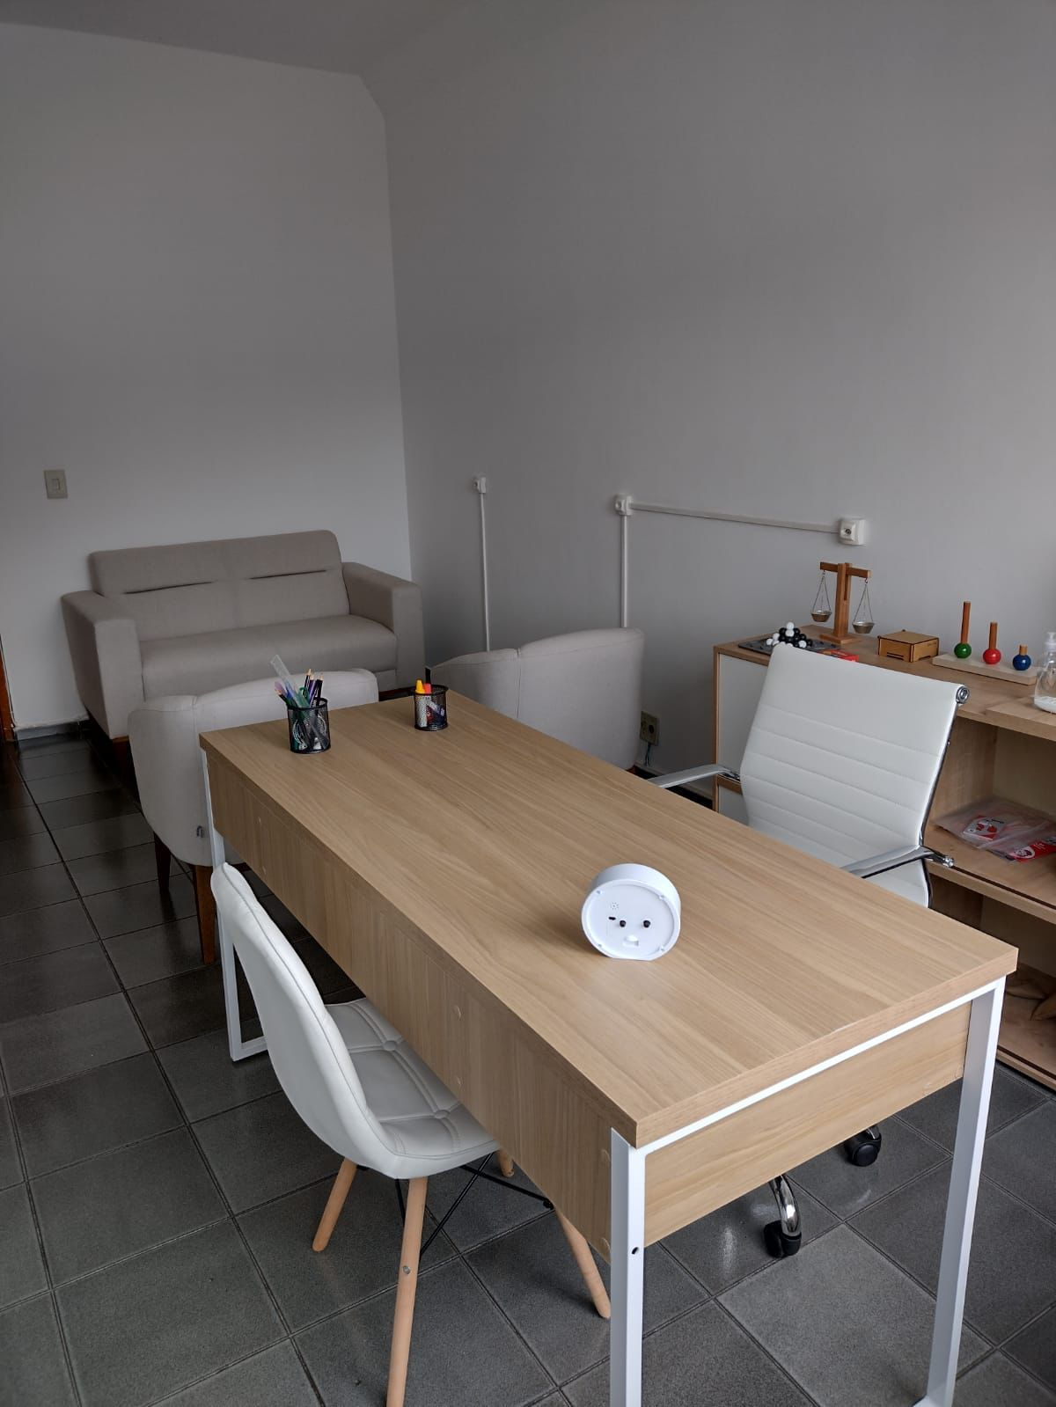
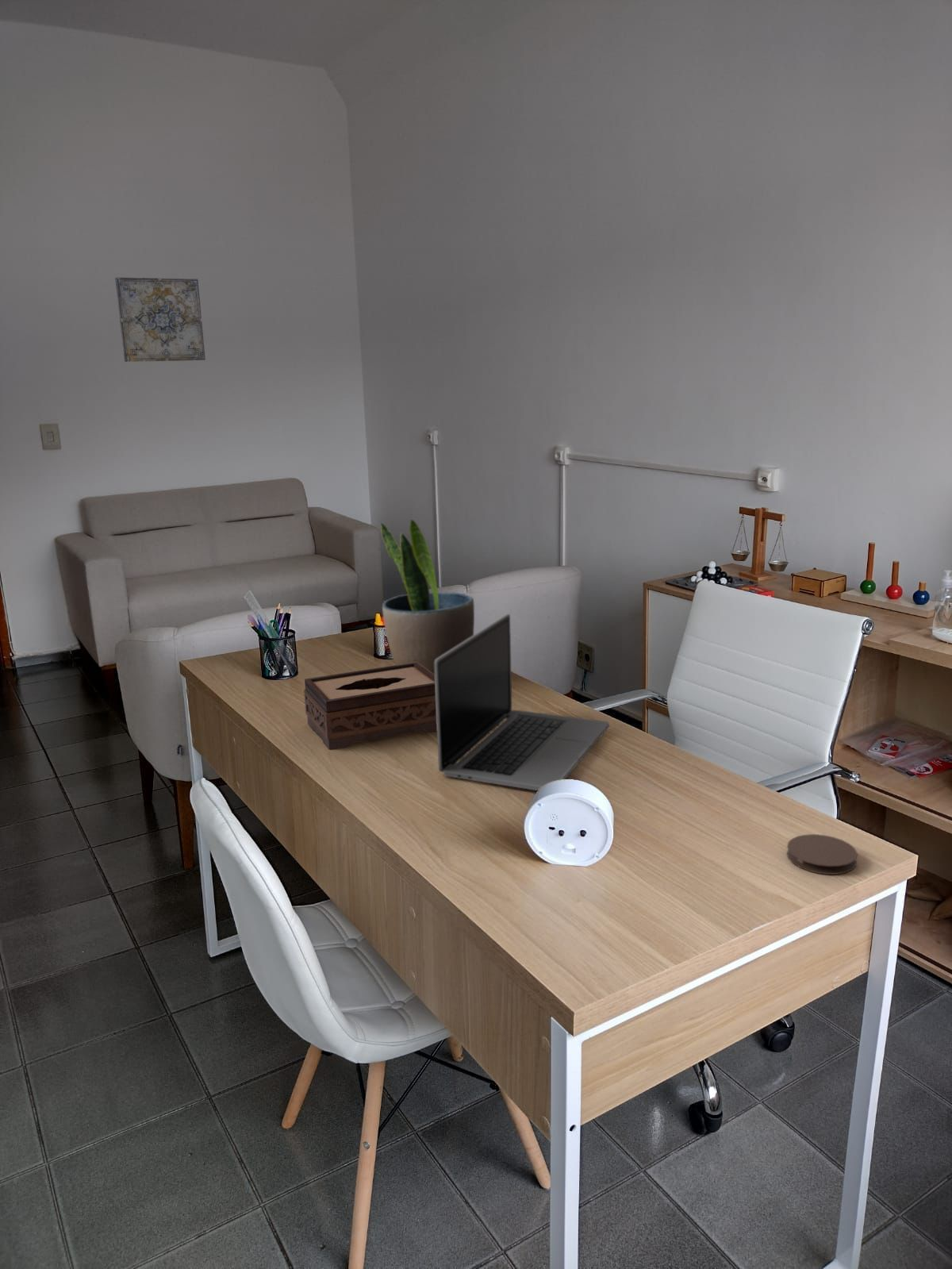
+ tissue box [303,662,437,751]
+ wall art [114,276,206,363]
+ laptop [435,613,610,791]
+ coaster [786,833,858,875]
+ potted plant [380,519,475,675]
